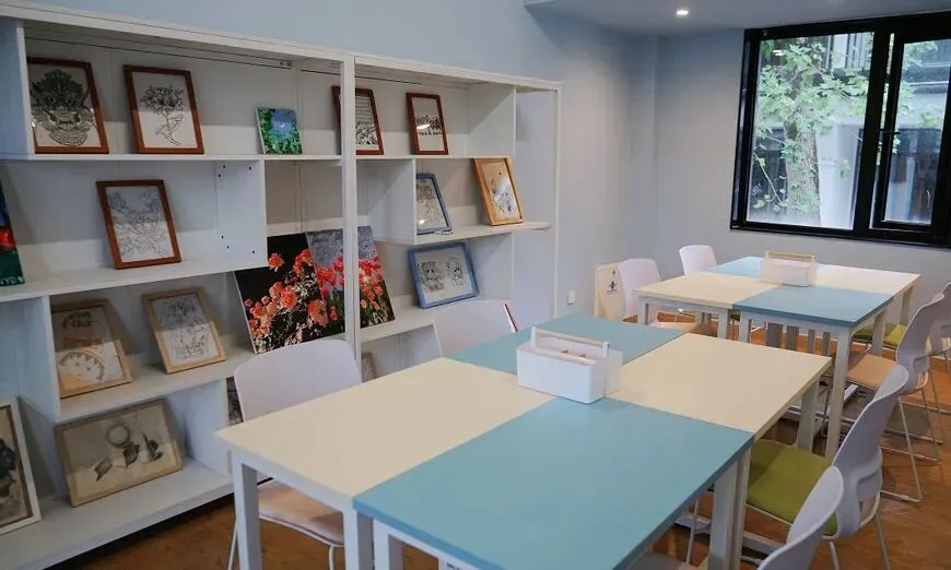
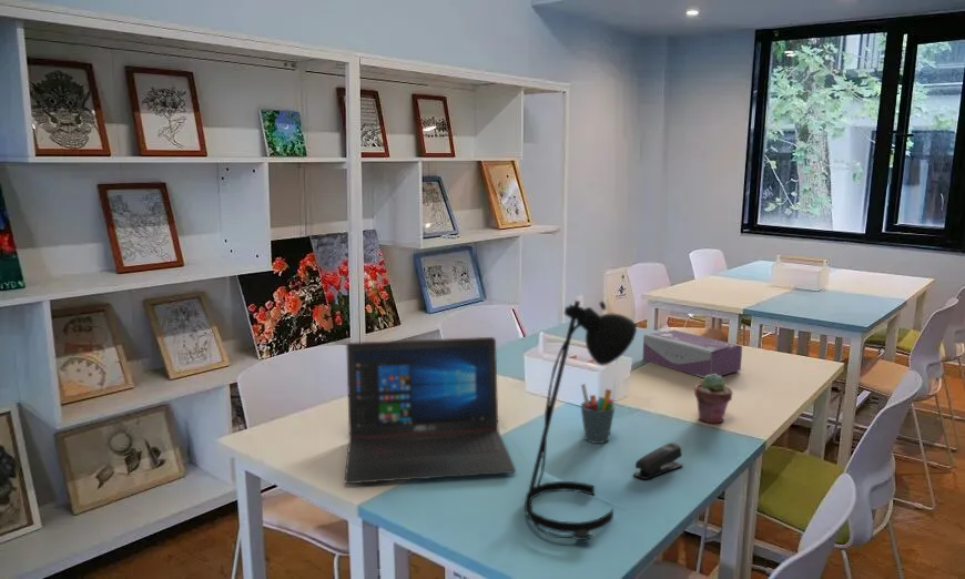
+ laptop [344,336,517,485]
+ tissue box [642,328,743,378]
+ pen holder [579,383,616,445]
+ potted succulent [693,374,734,425]
+ desk lamp [524,299,638,541]
+ stapler [632,441,683,480]
